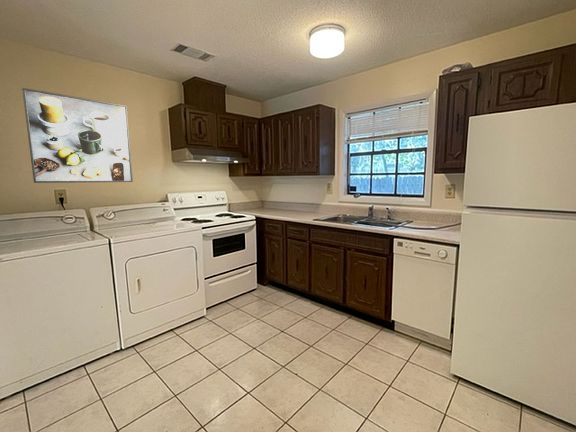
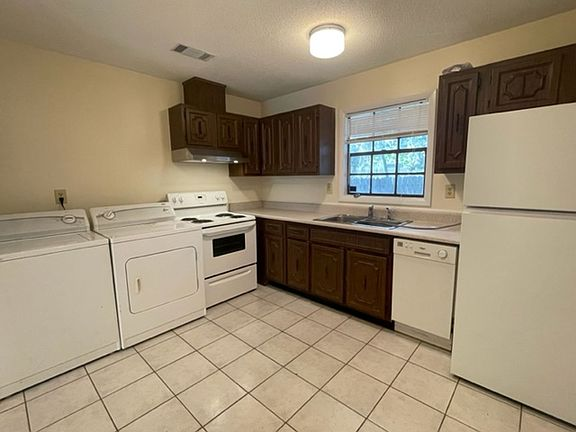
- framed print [21,87,134,184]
